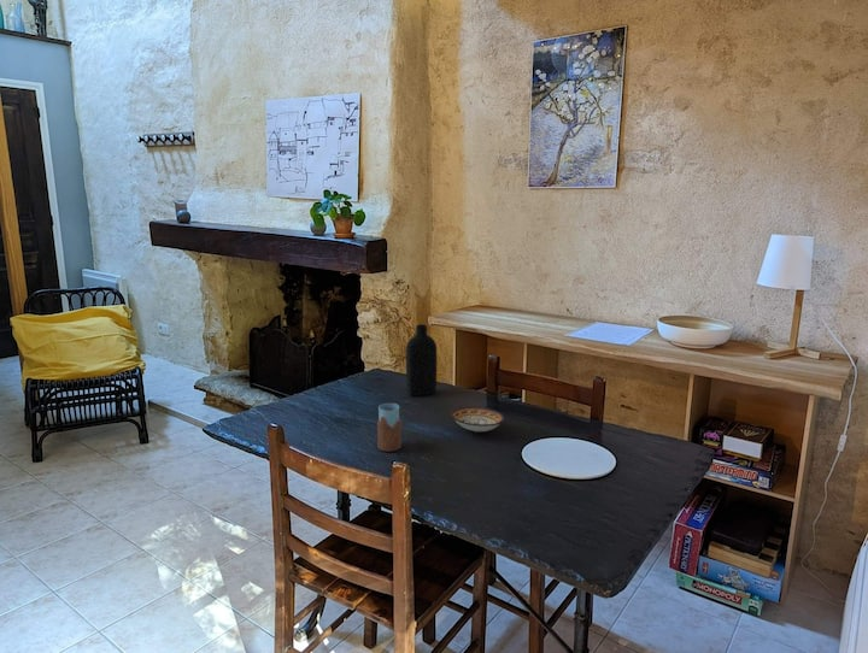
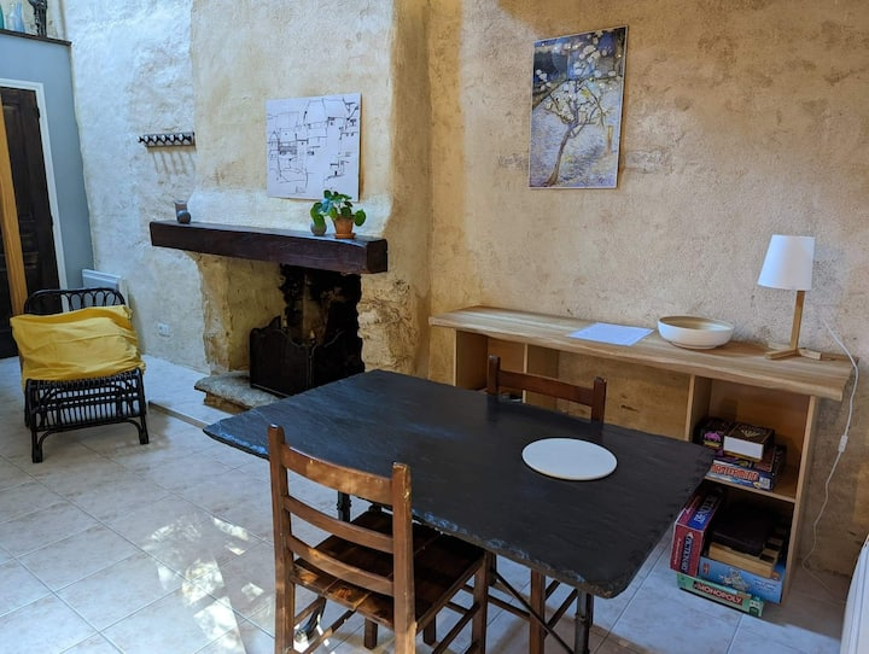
- drinking glass [376,402,404,453]
- bottle [405,323,438,396]
- bowl [448,405,506,433]
